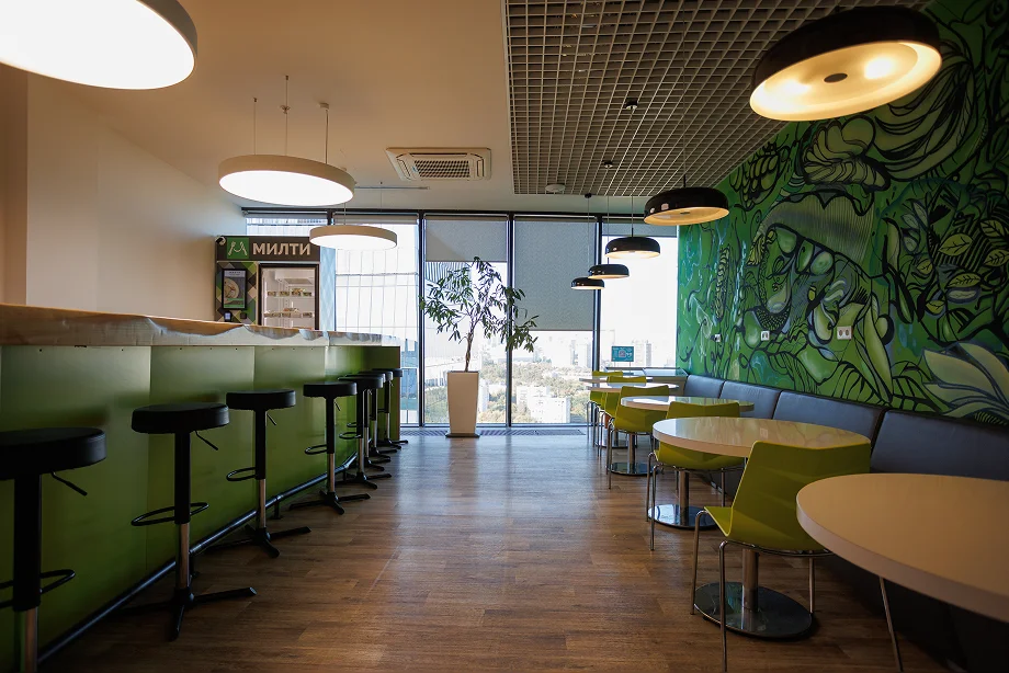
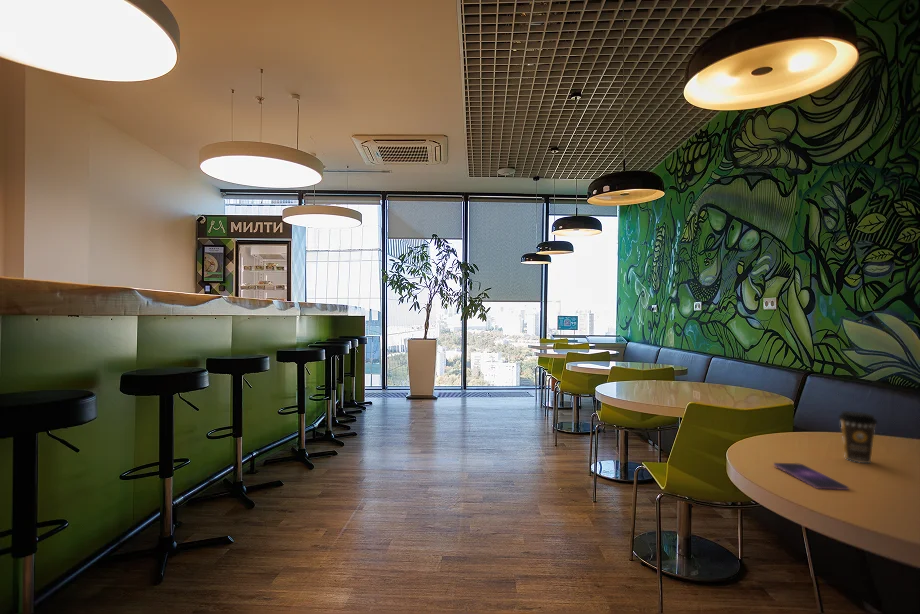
+ coffee cup [837,410,879,464]
+ smartphone [773,462,849,491]
